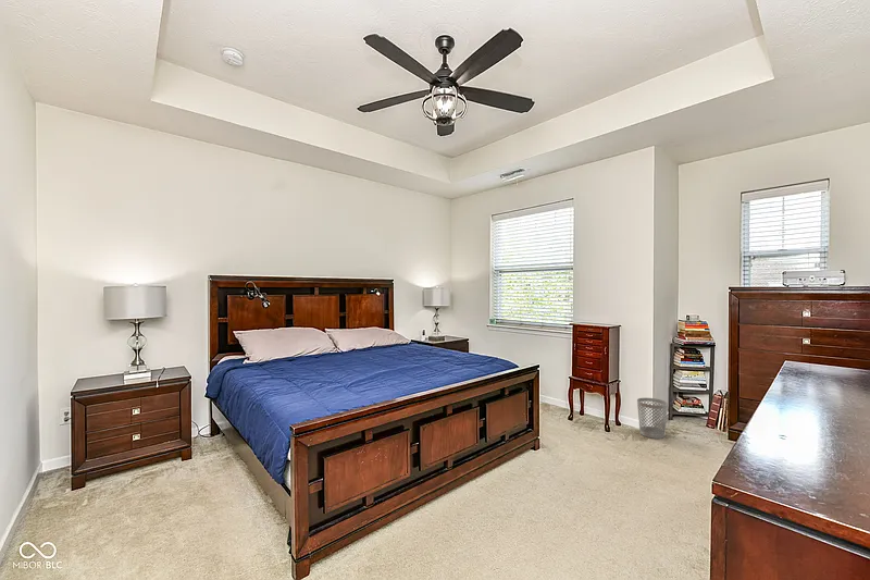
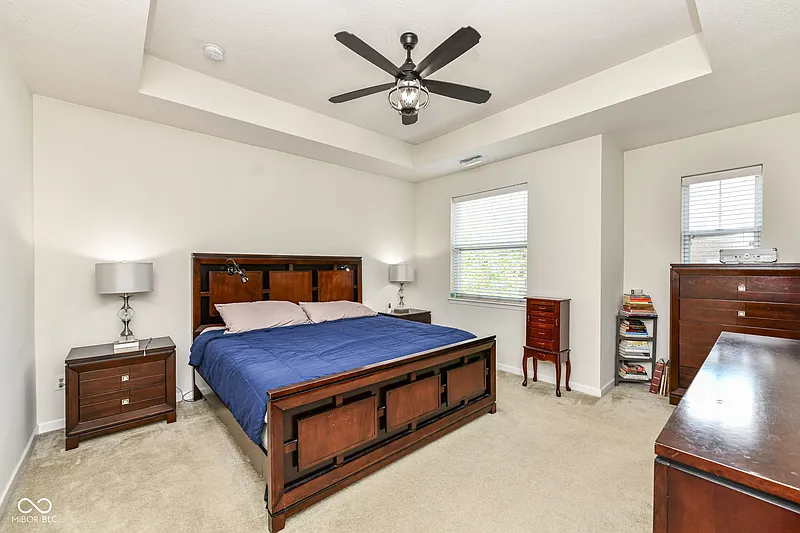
- wastebasket [636,397,669,440]
